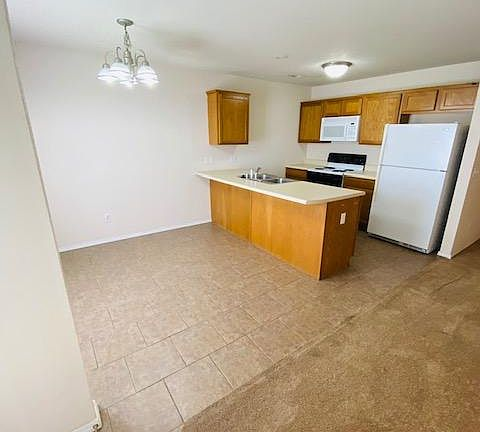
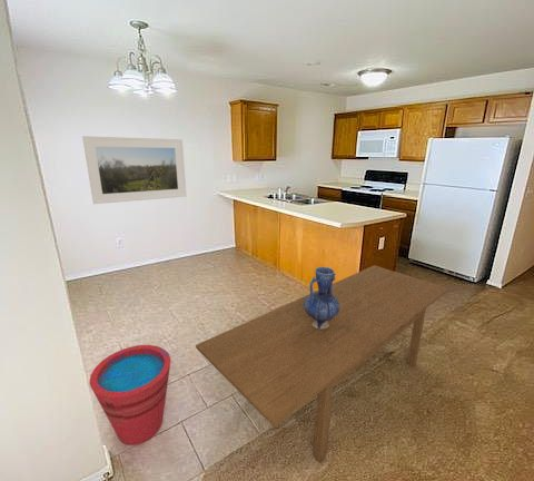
+ vase [304,266,340,328]
+ bucket [88,344,171,446]
+ dining table [195,264,451,464]
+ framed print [81,135,187,205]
